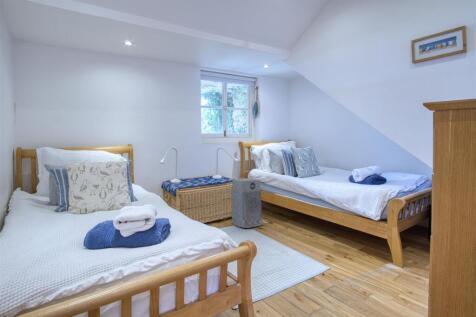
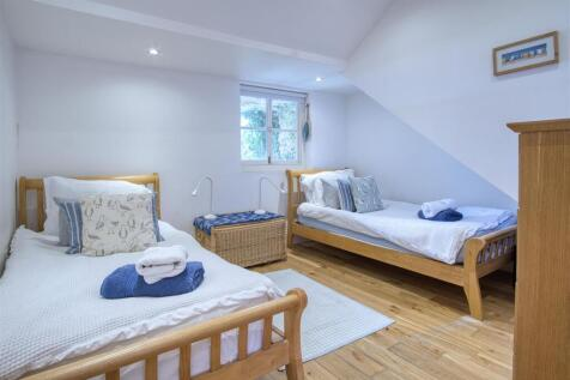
- air purifier [230,177,264,229]
